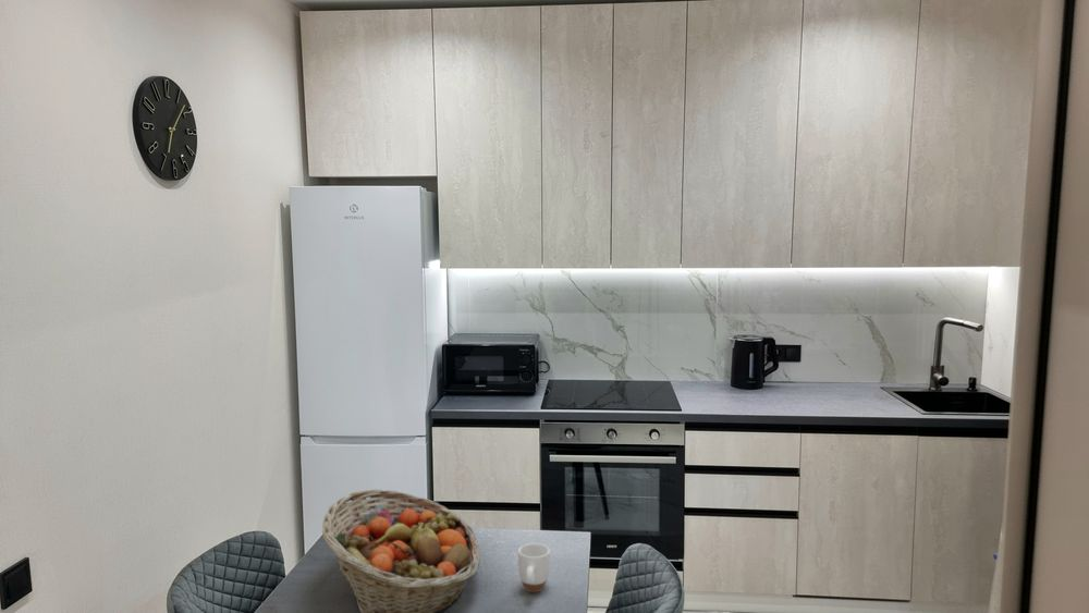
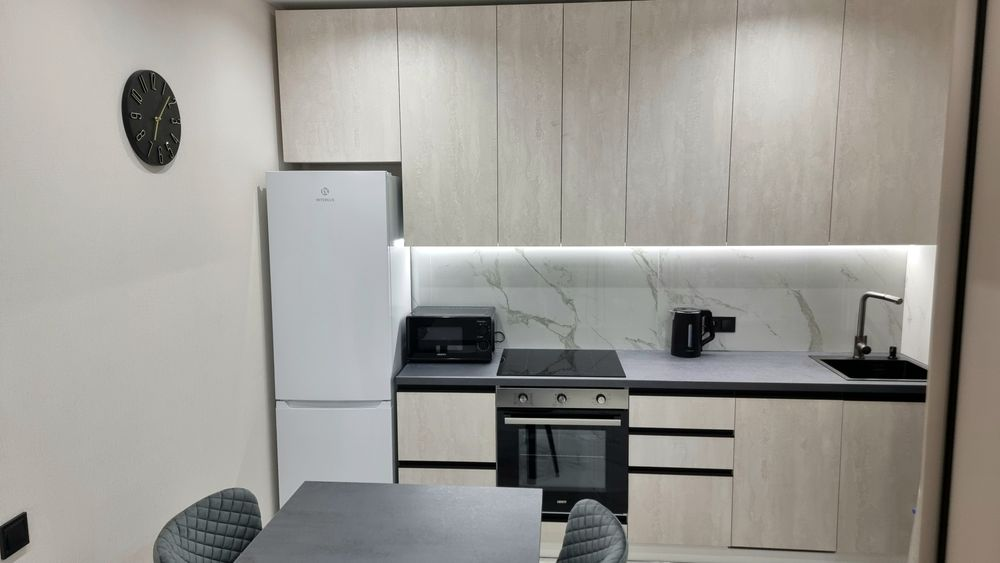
- fruit basket [321,489,481,613]
- mug [517,542,551,593]
